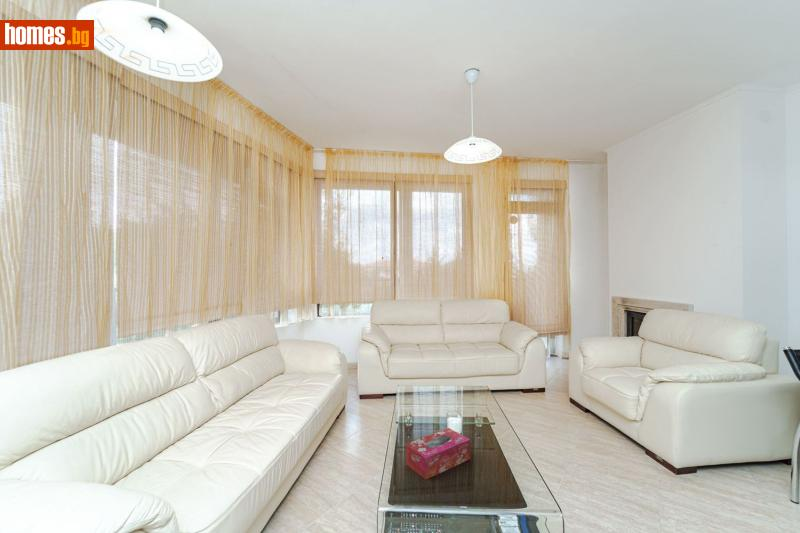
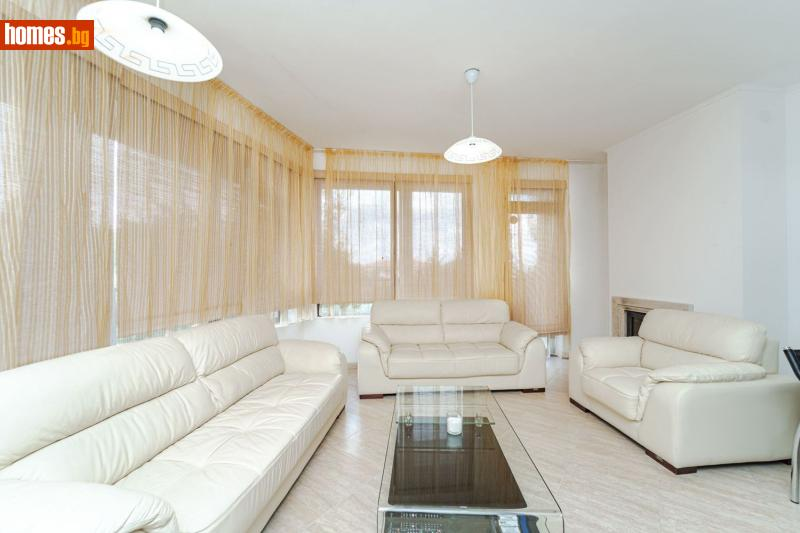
- tissue box [405,427,471,480]
